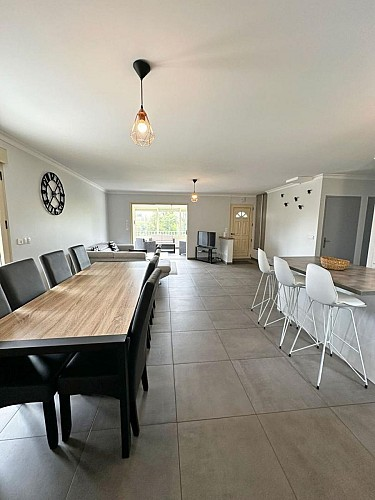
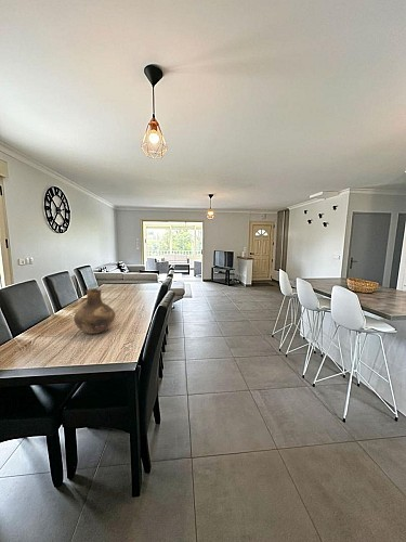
+ vase [73,287,116,335]
